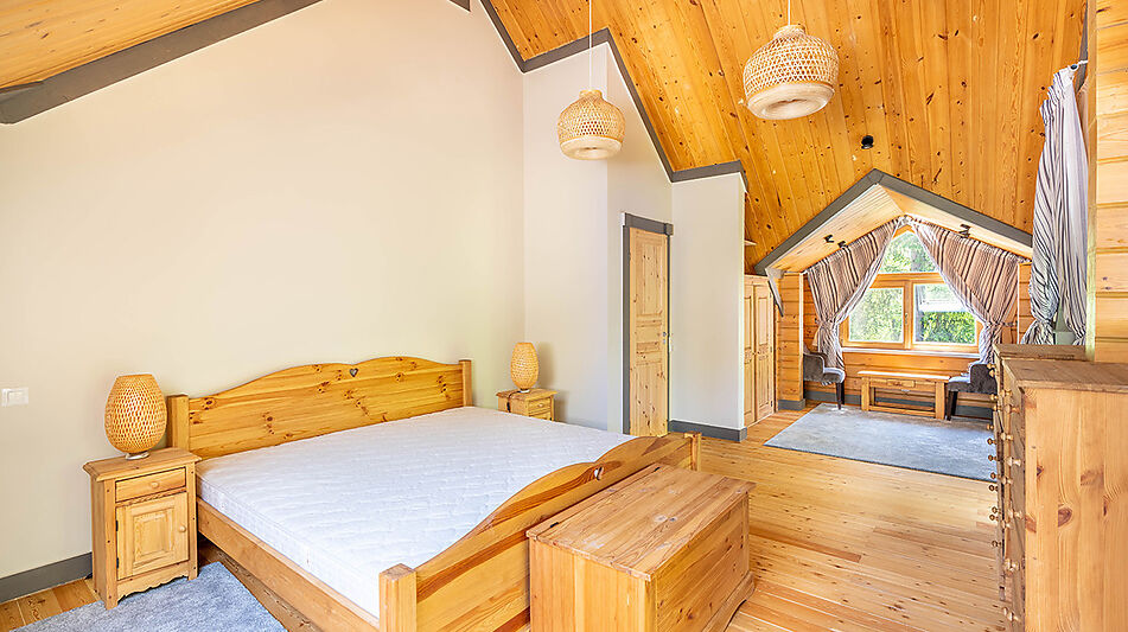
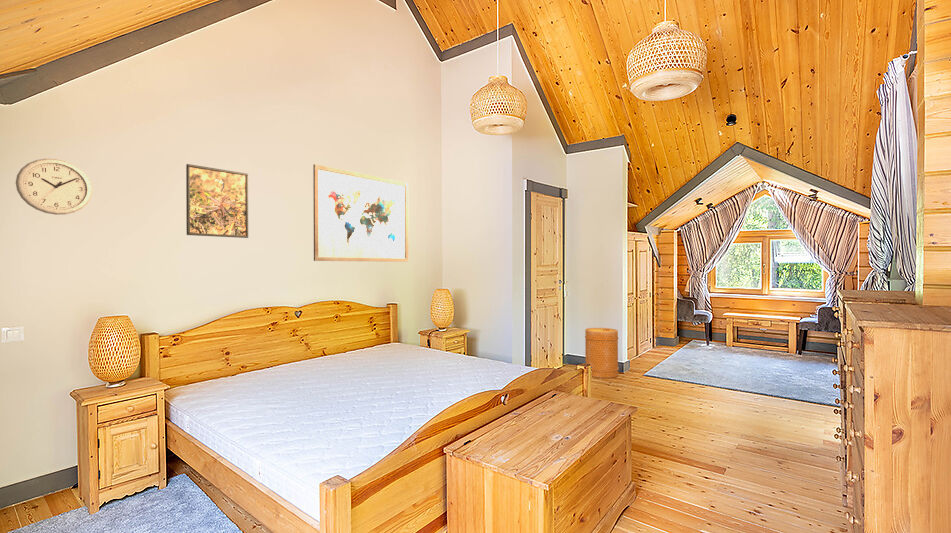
+ wall art [312,163,409,263]
+ wall clock [15,157,94,216]
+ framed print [185,163,249,239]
+ basket [584,327,620,379]
